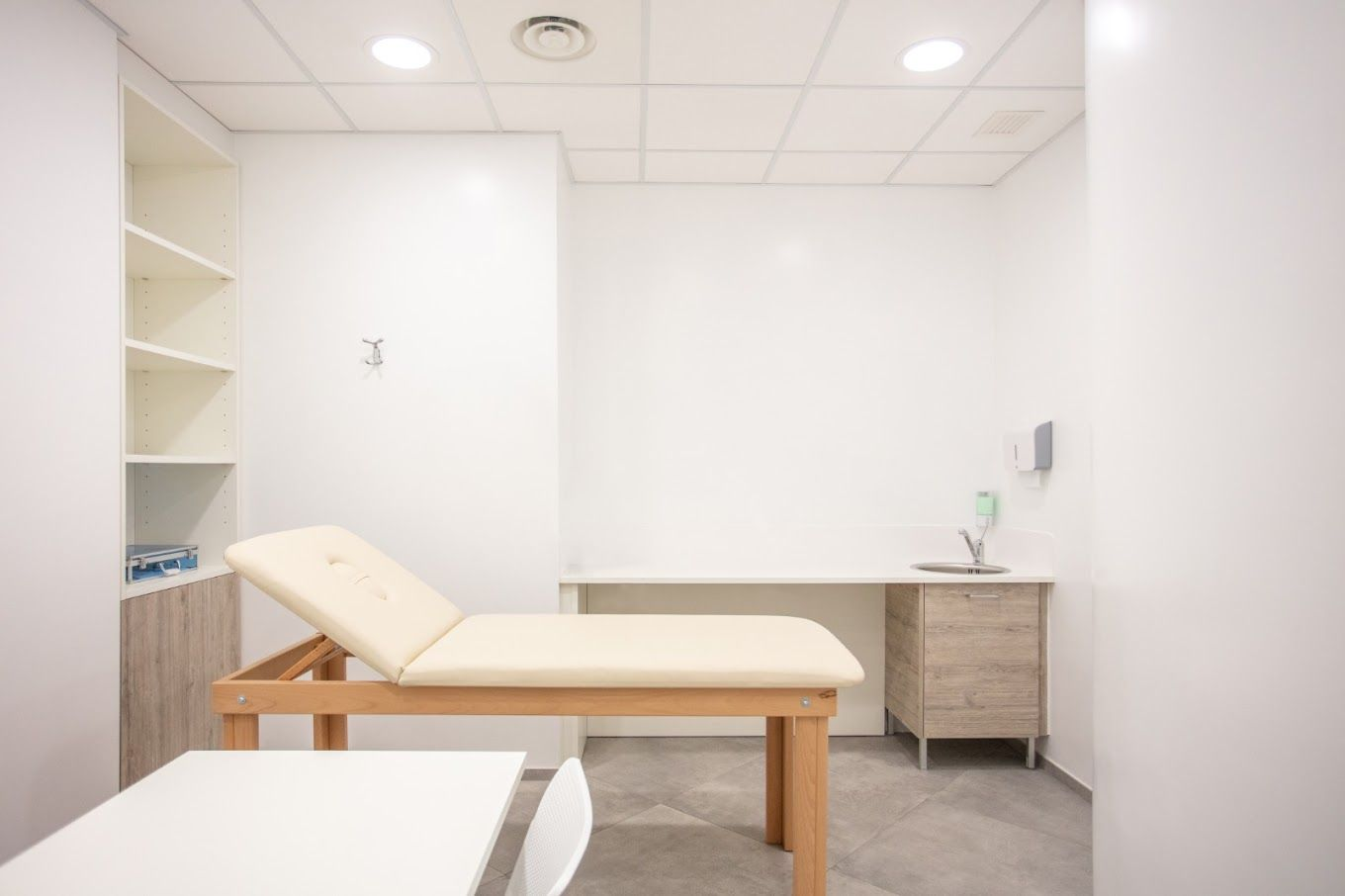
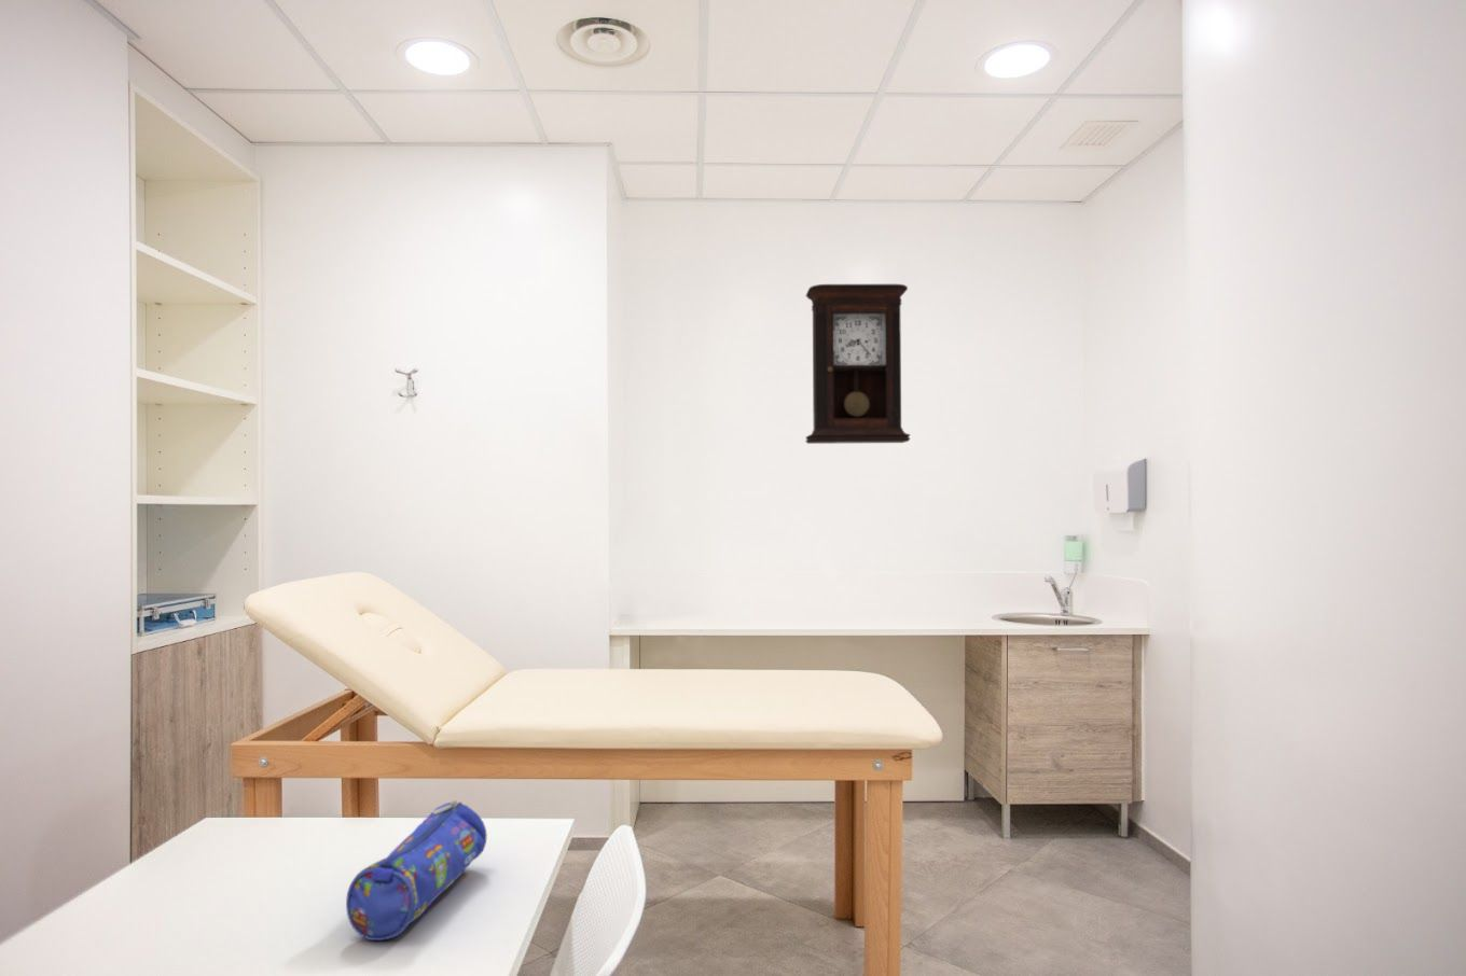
+ pendulum clock [804,283,911,444]
+ pencil case [344,800,488,941]
